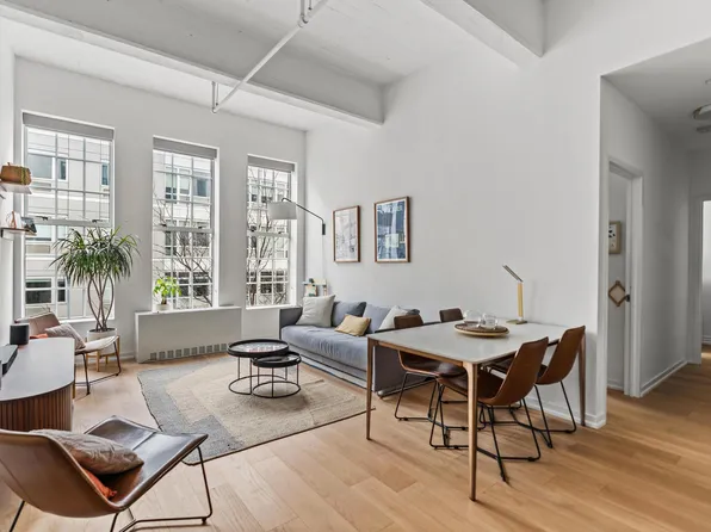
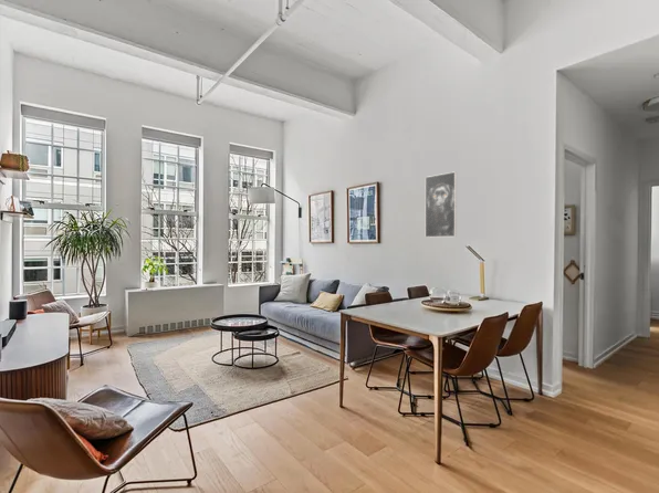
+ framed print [425,170,458,239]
